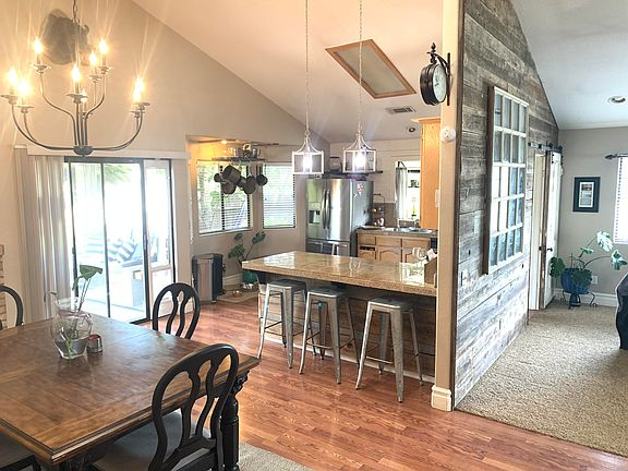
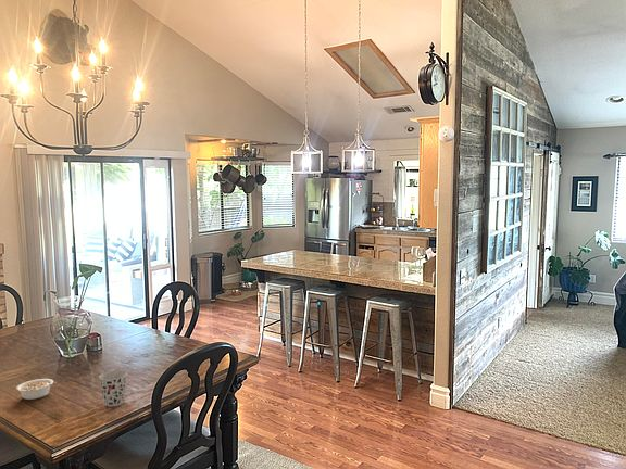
+ legume [15,378,57,401]
+ cup [98,369,128,408]
